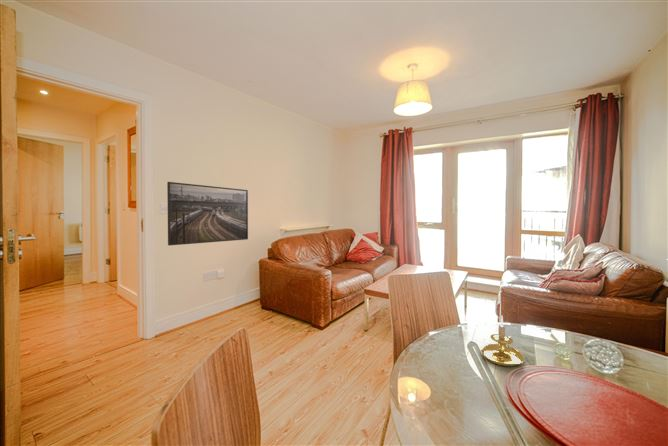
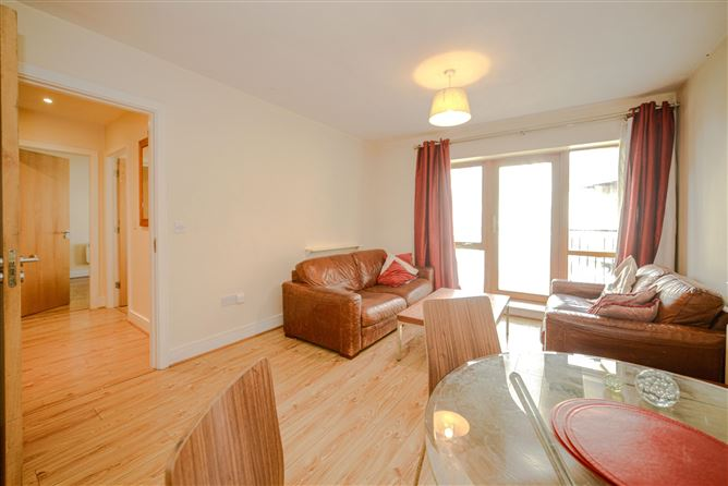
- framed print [166,181,249,246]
- candle holder [480,315,524,367]
